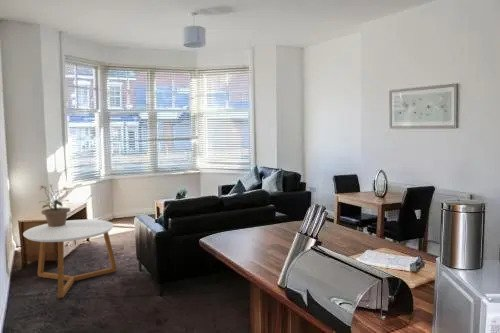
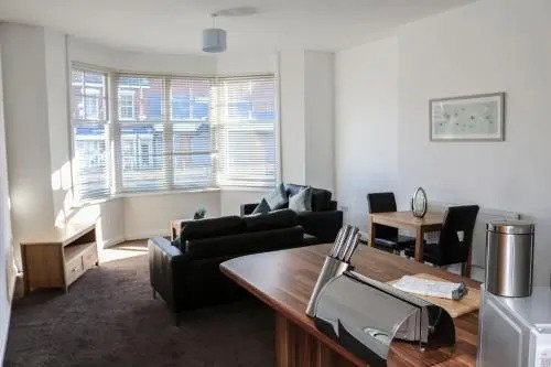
- coffee table [22,218,118,299]
- potted plant [39,183,71,227]
